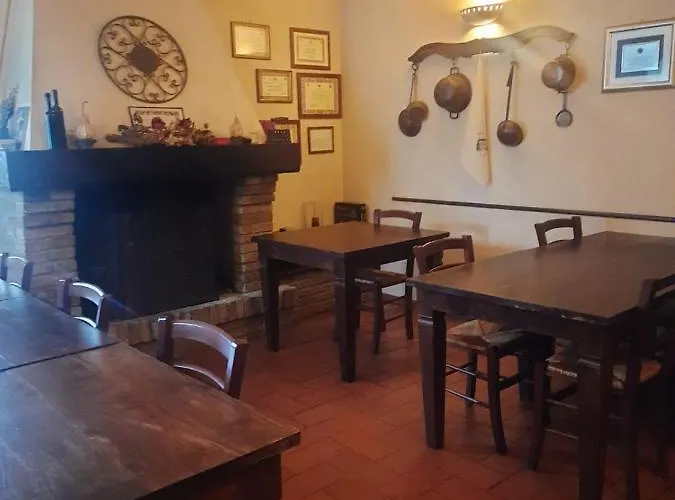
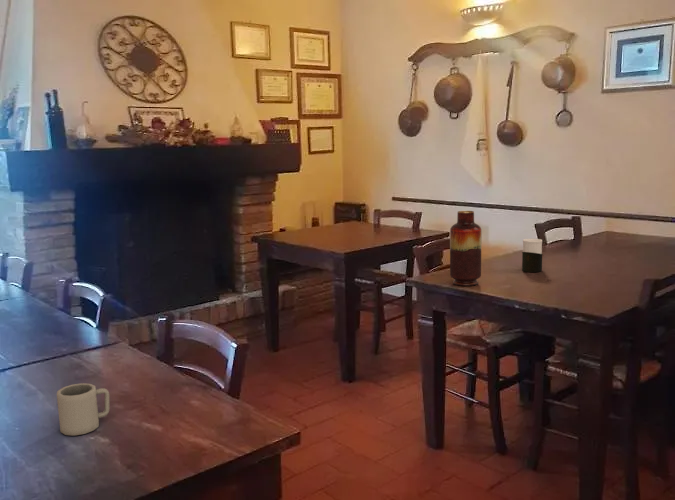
+ vase [449,210,482,287]
+ cup [56,382,111,437]
+ cup [521,238,544,273]
